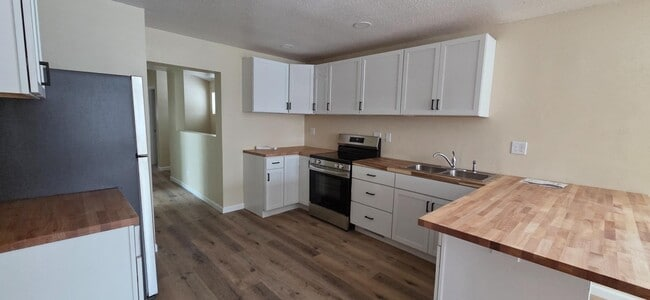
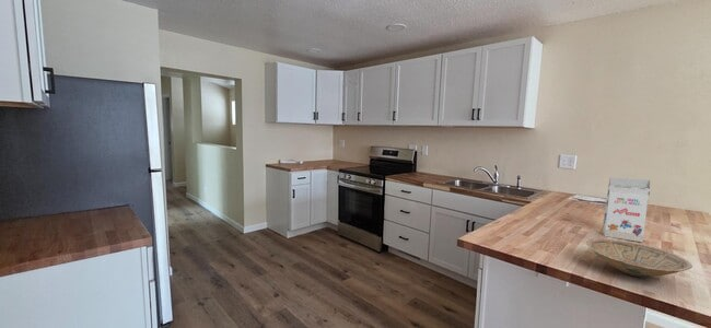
+ gift box [602,176,651,244]
+ bowl [585,237,693,279]
